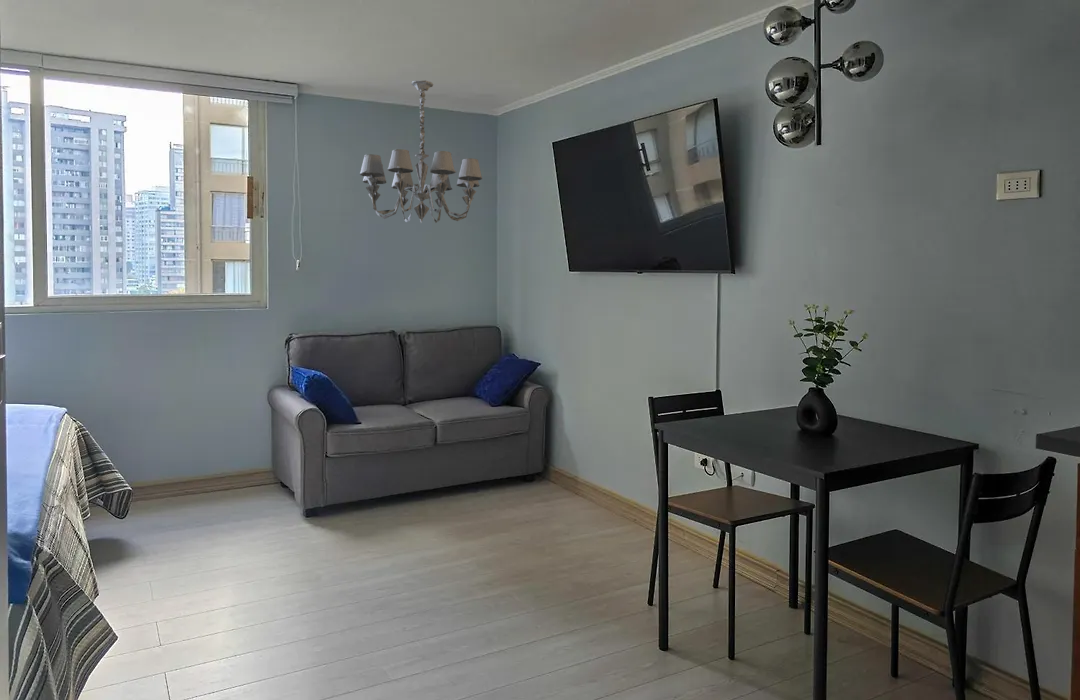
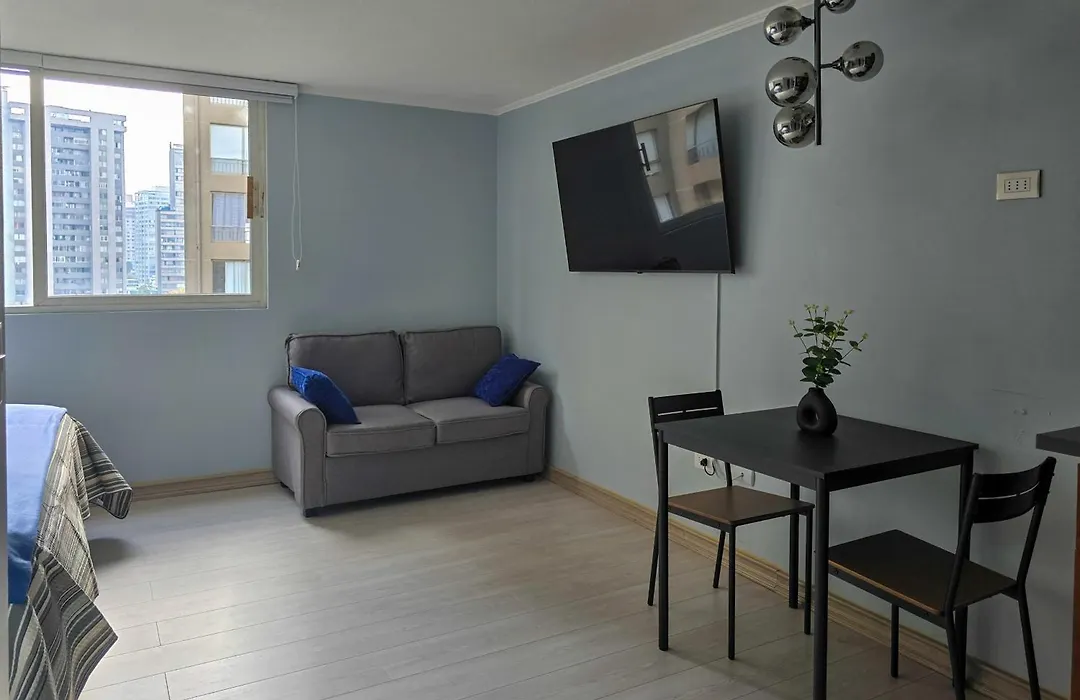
- chandelier [359,79,483,224]
